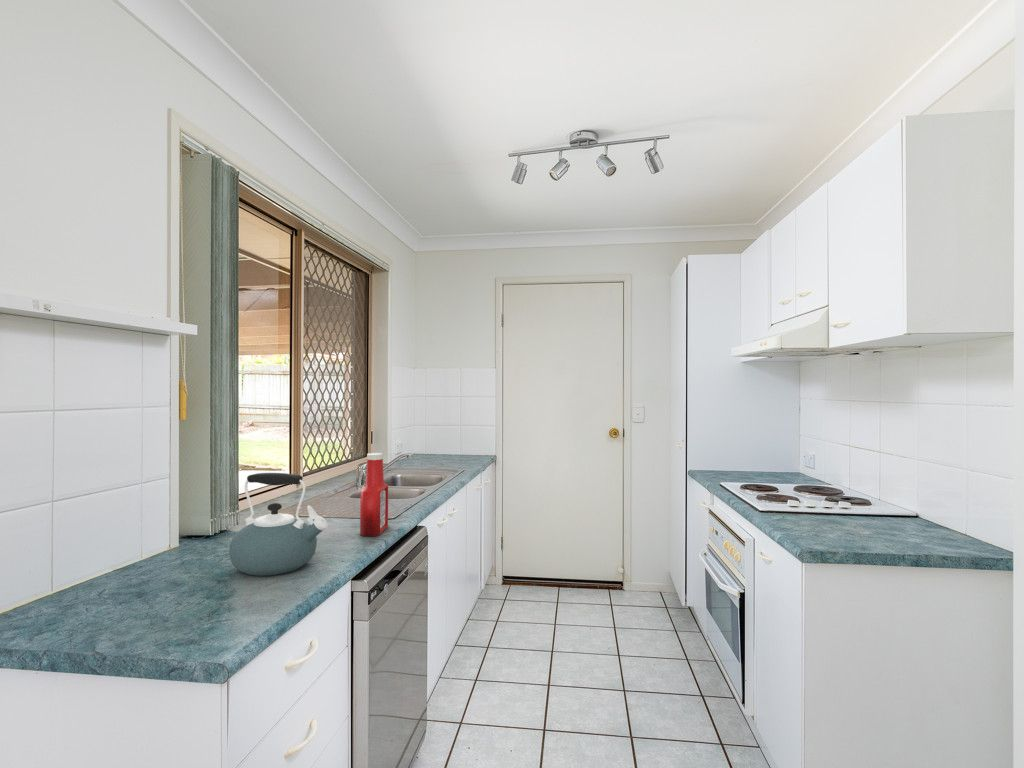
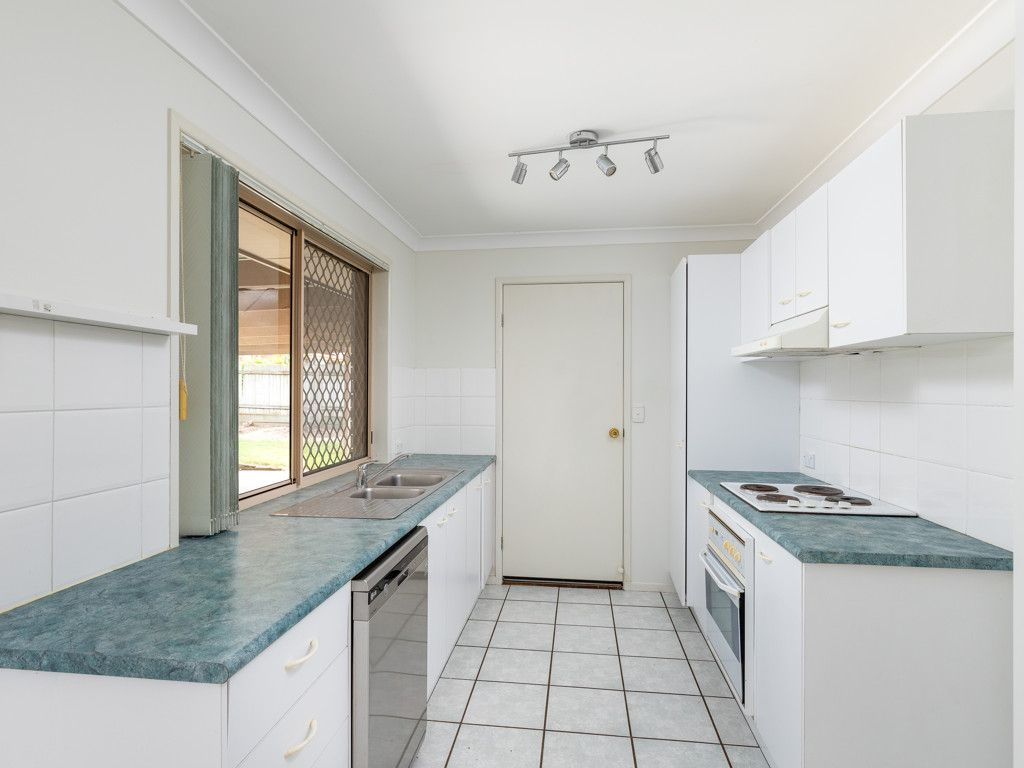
- soap bottle [359,452,389,537]
- kettle [228,472,329,577]
